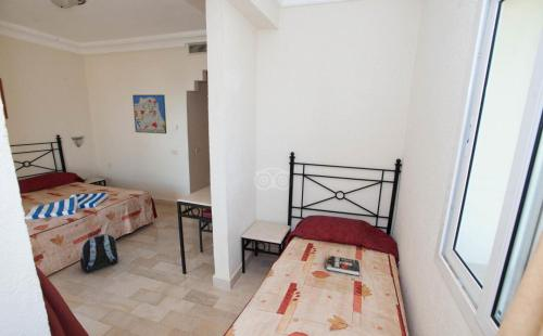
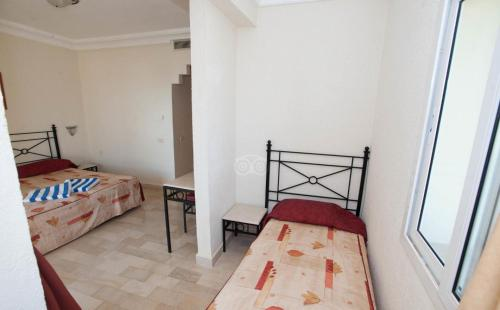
- book [325,255,361,277]
- backpack [79,233,119,274]
- wall art [131,93,167,134]
